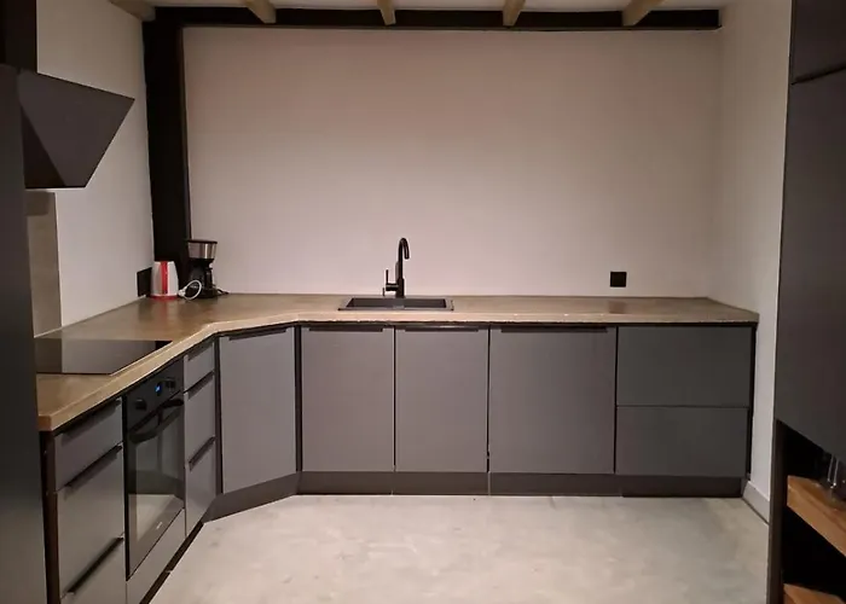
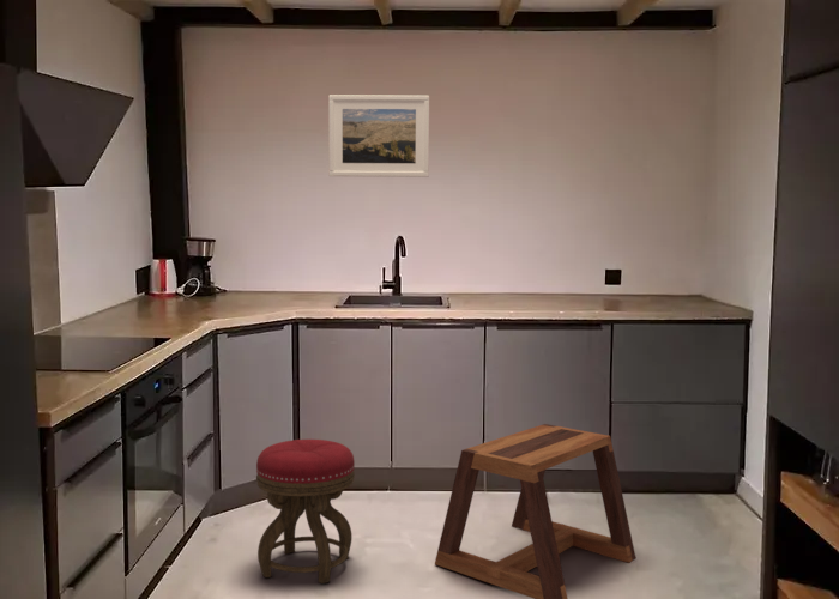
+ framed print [327,93,430,179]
+ stool [255,438,356,585]
+ stool [434,423,636,599]
